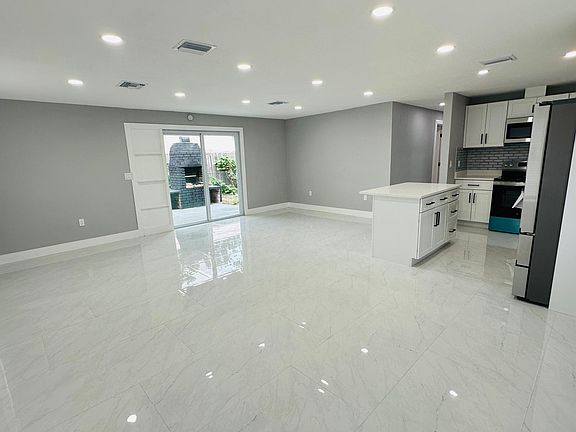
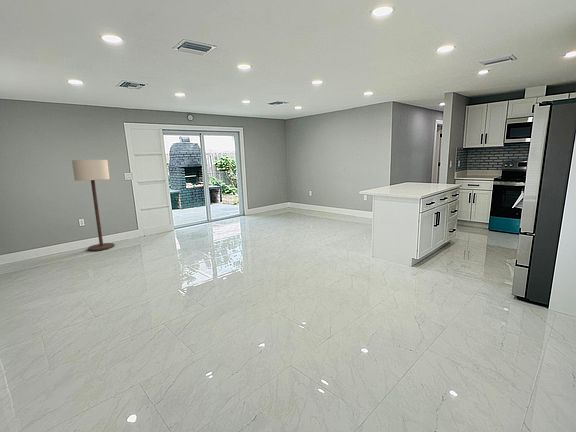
+ floor lamp [71,159,116,252]
